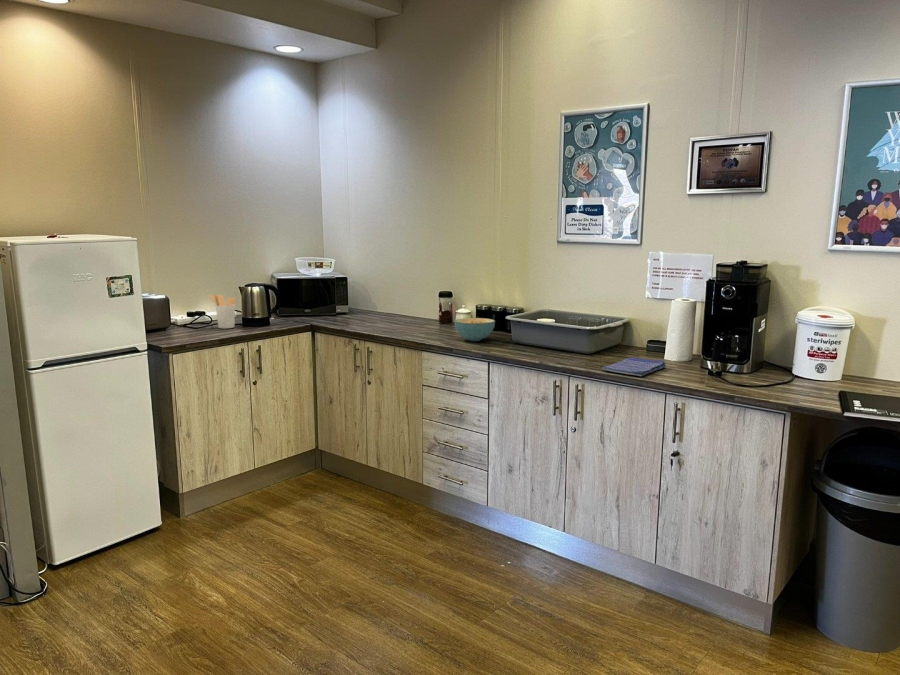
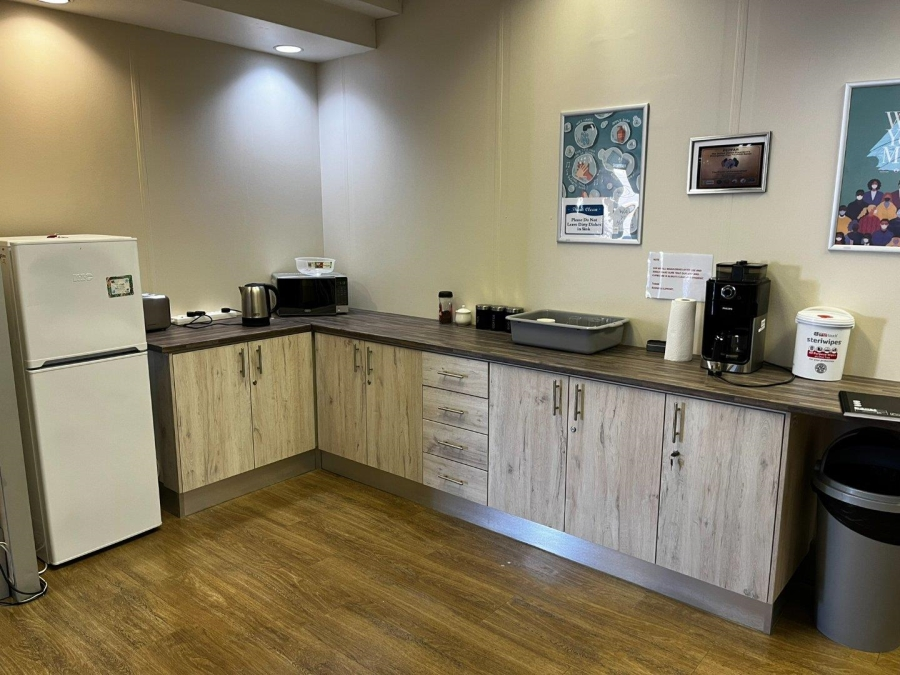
- utensil holder [208,293,236,329]
- cereal bowl [453,317,496,342]
- dish towel [601,357,667,377]
